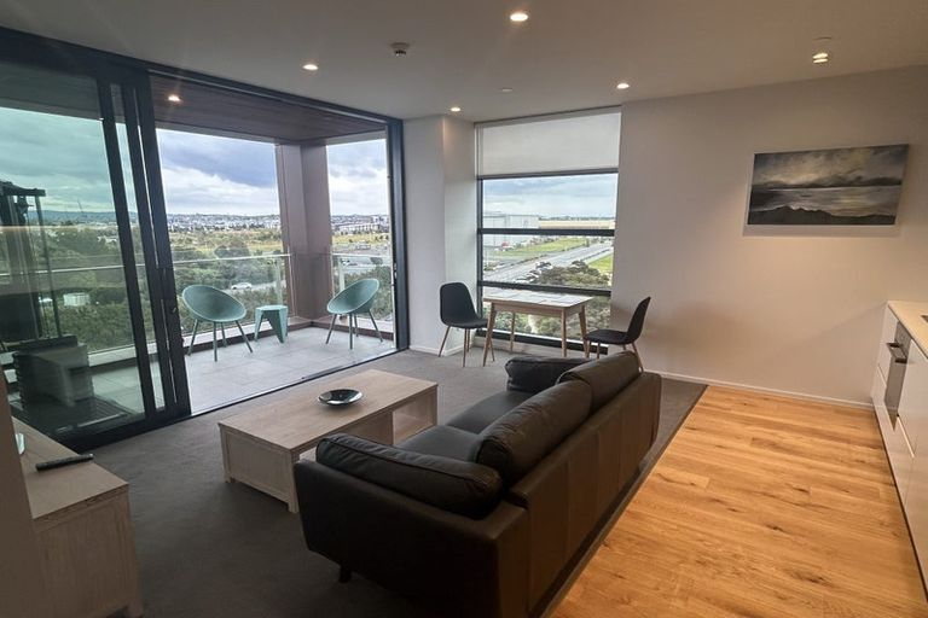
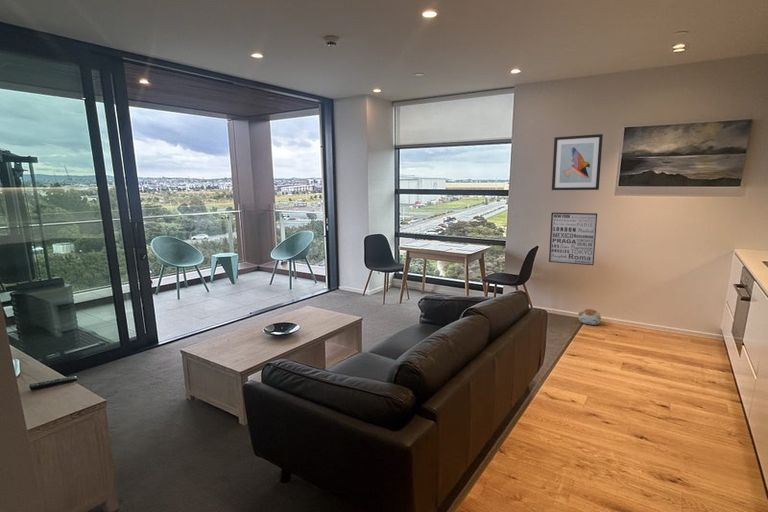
+ wall art [548,212,598,266]
+ plush toy [578,308,602,326]
+ wall art [551,133,604,191]
